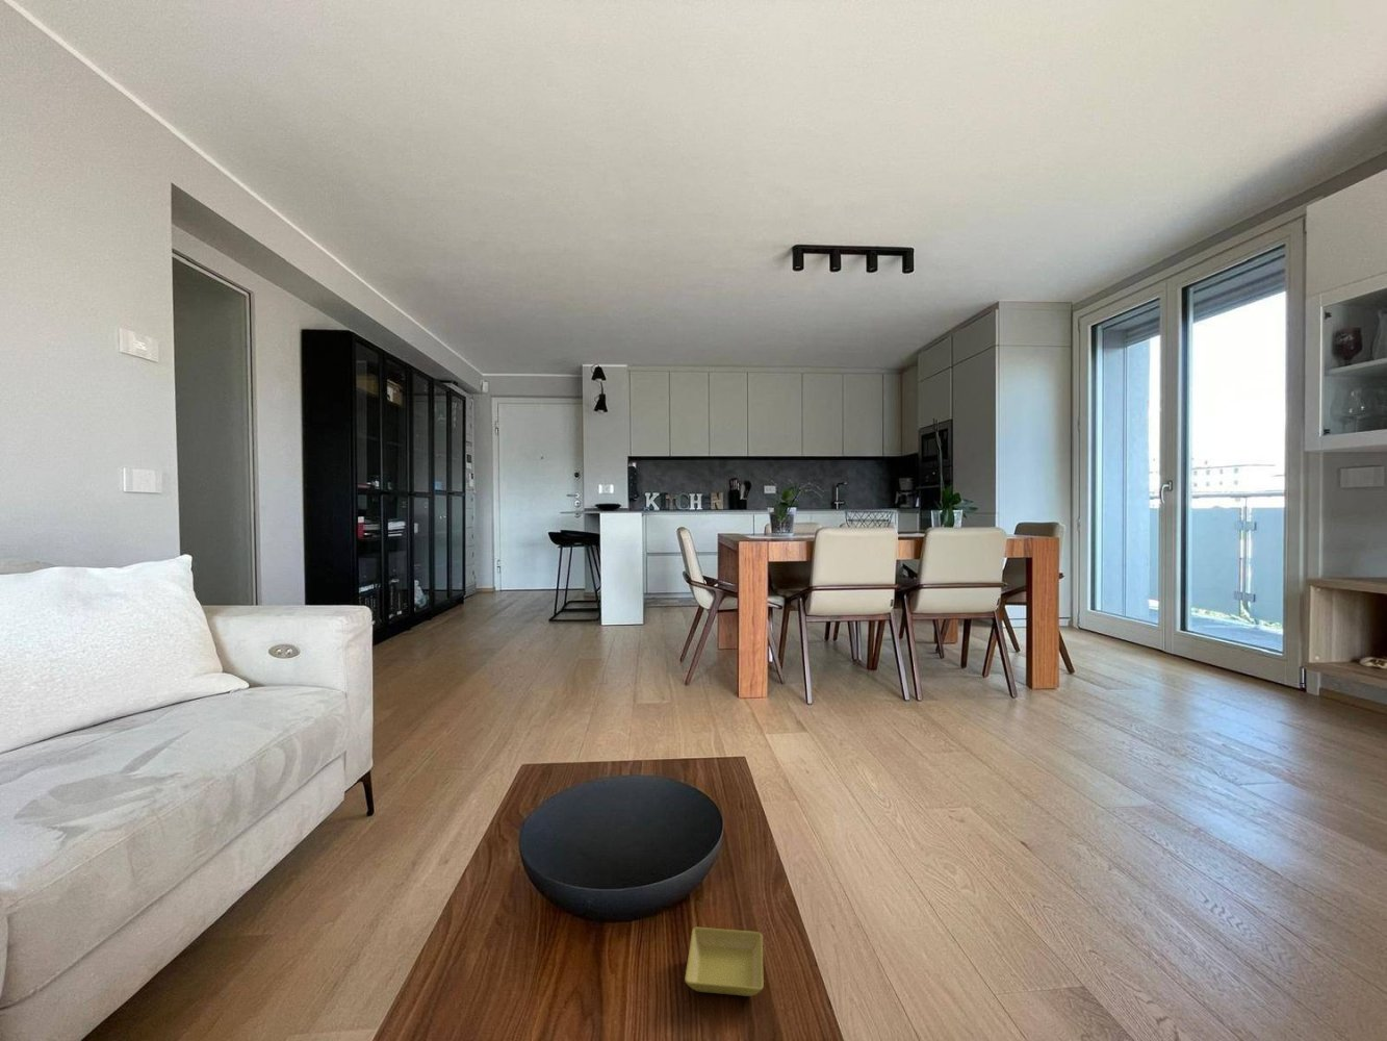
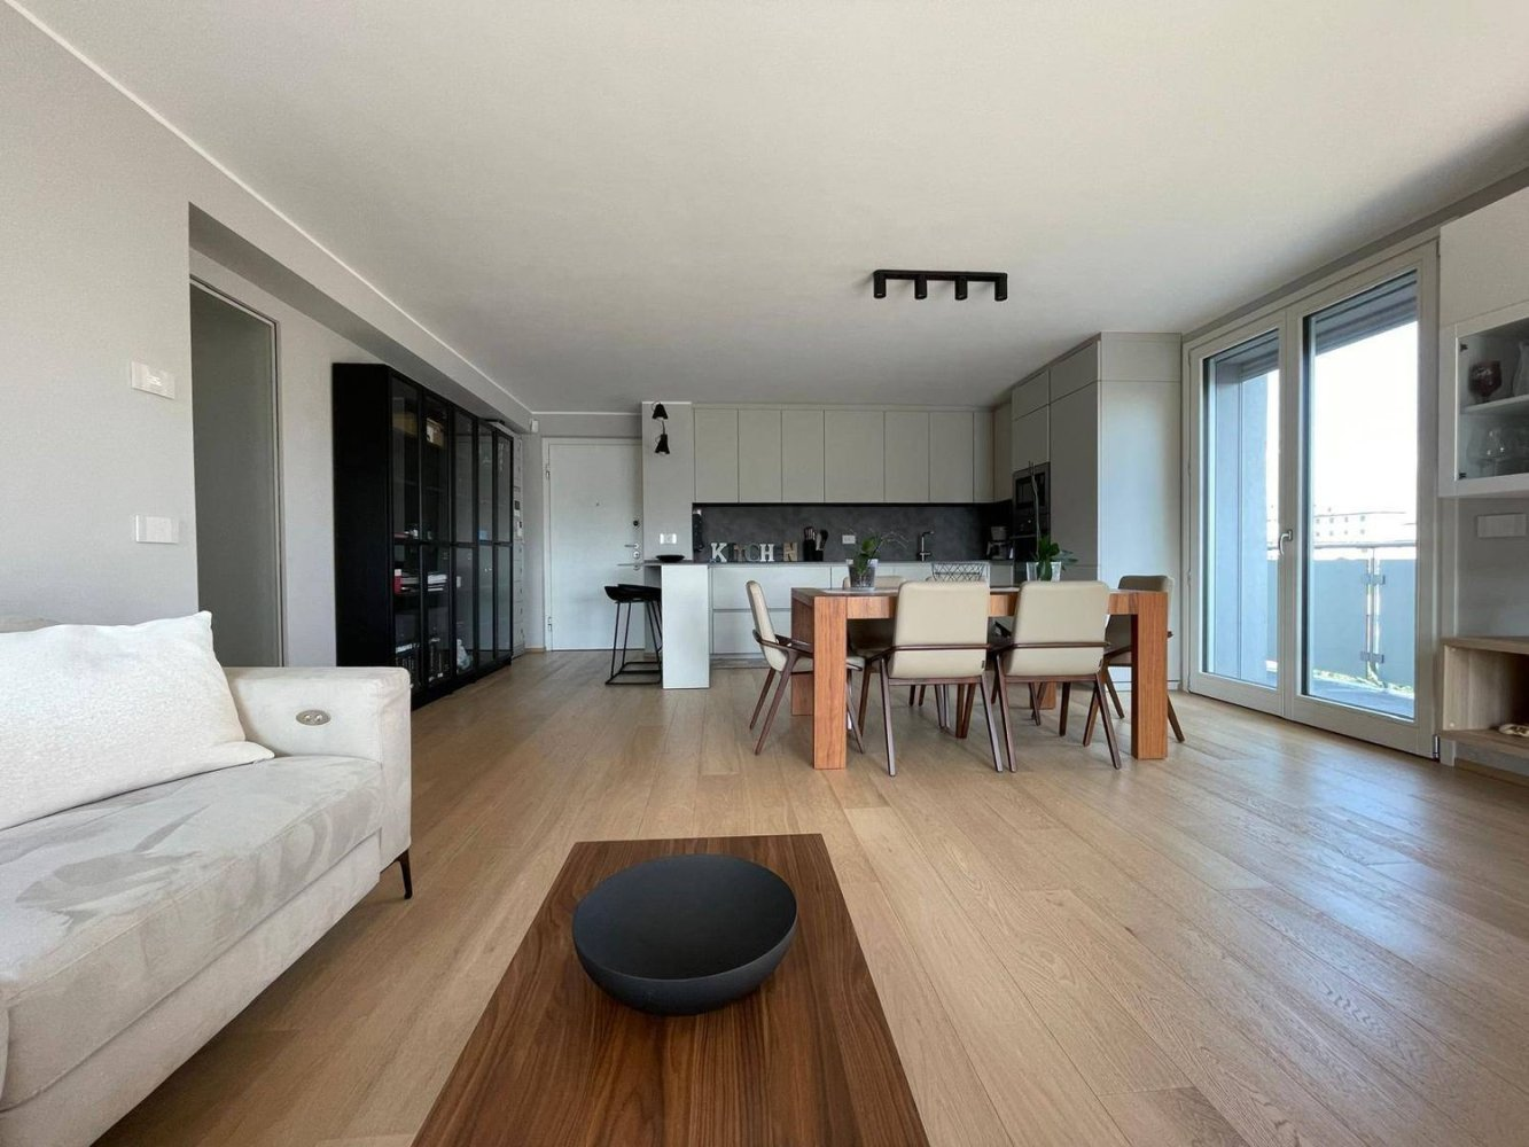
- saucer [683,926,765,997]
